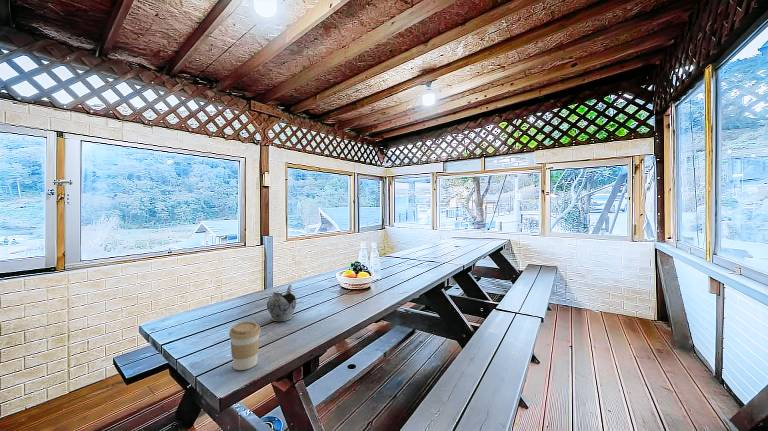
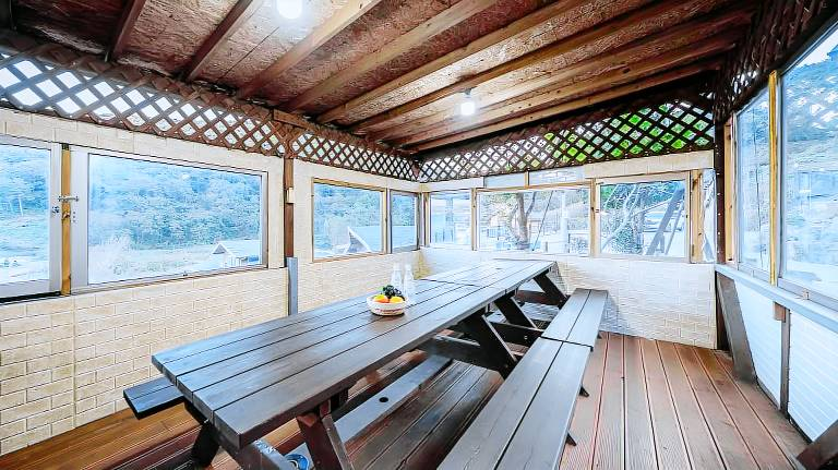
- coffee cup [228,321,262,371]
- teapot [266,284,297,322]
